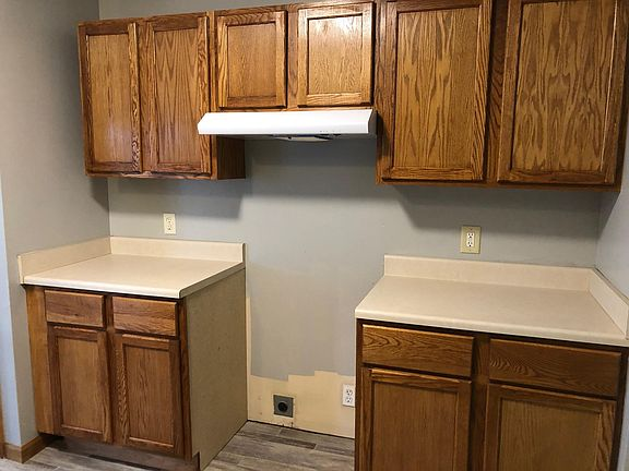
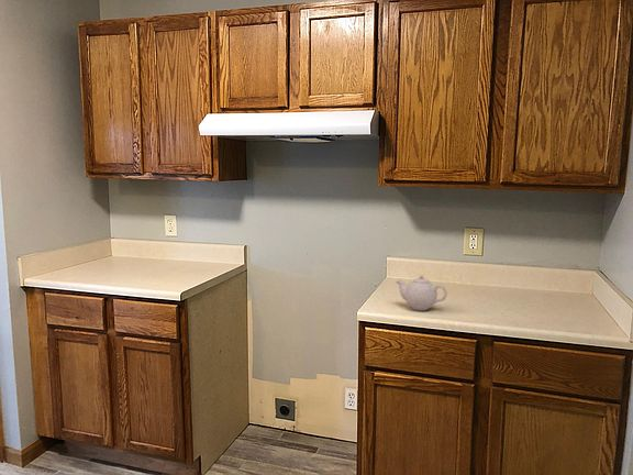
+ teapot [396,274,448,311]
